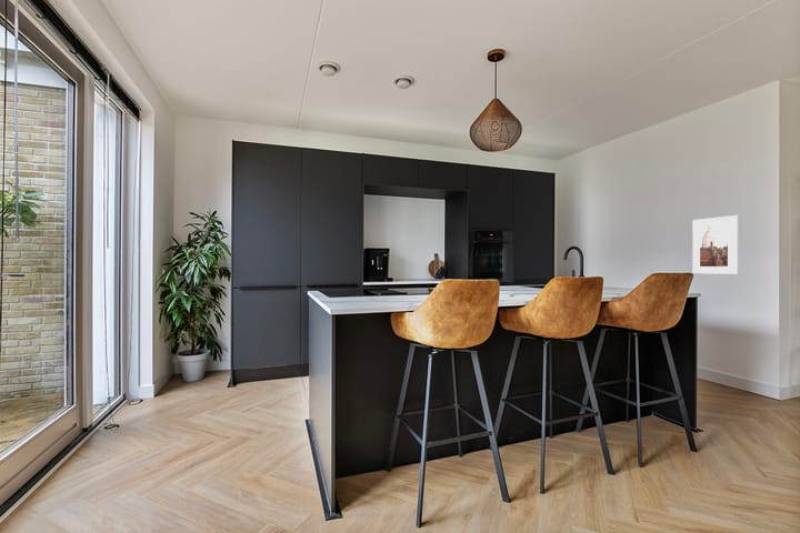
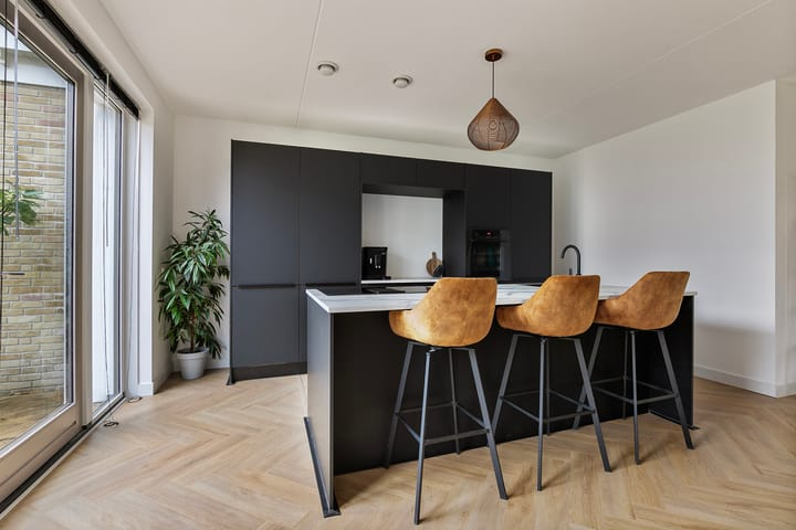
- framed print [691,214,739,275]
